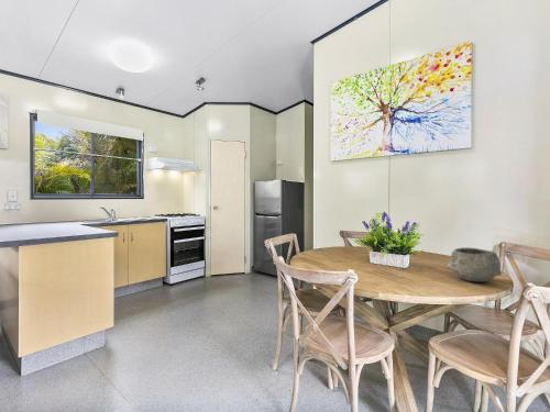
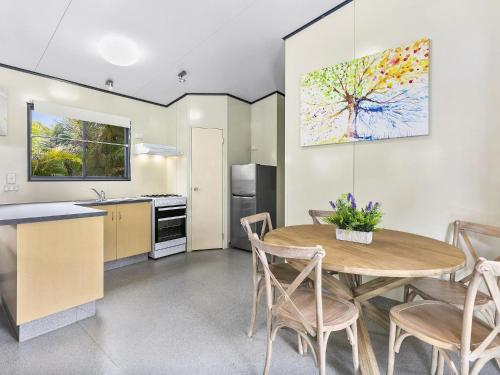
- bowl [447,247,503,283]
